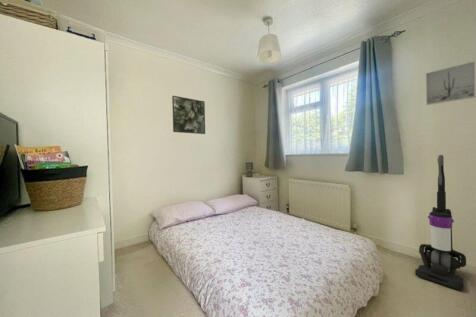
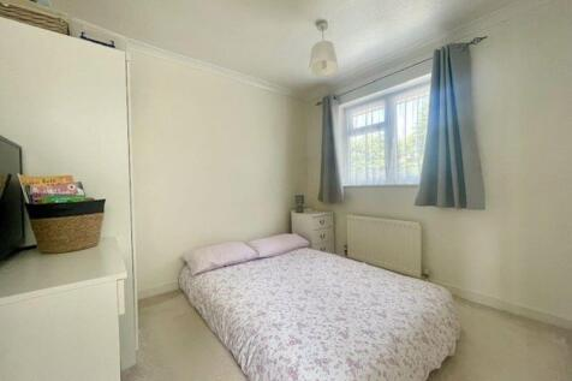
- wall art [425,60,476,106]
- vacuum cleaner [414,154,467,292]
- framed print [171,95,206,135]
